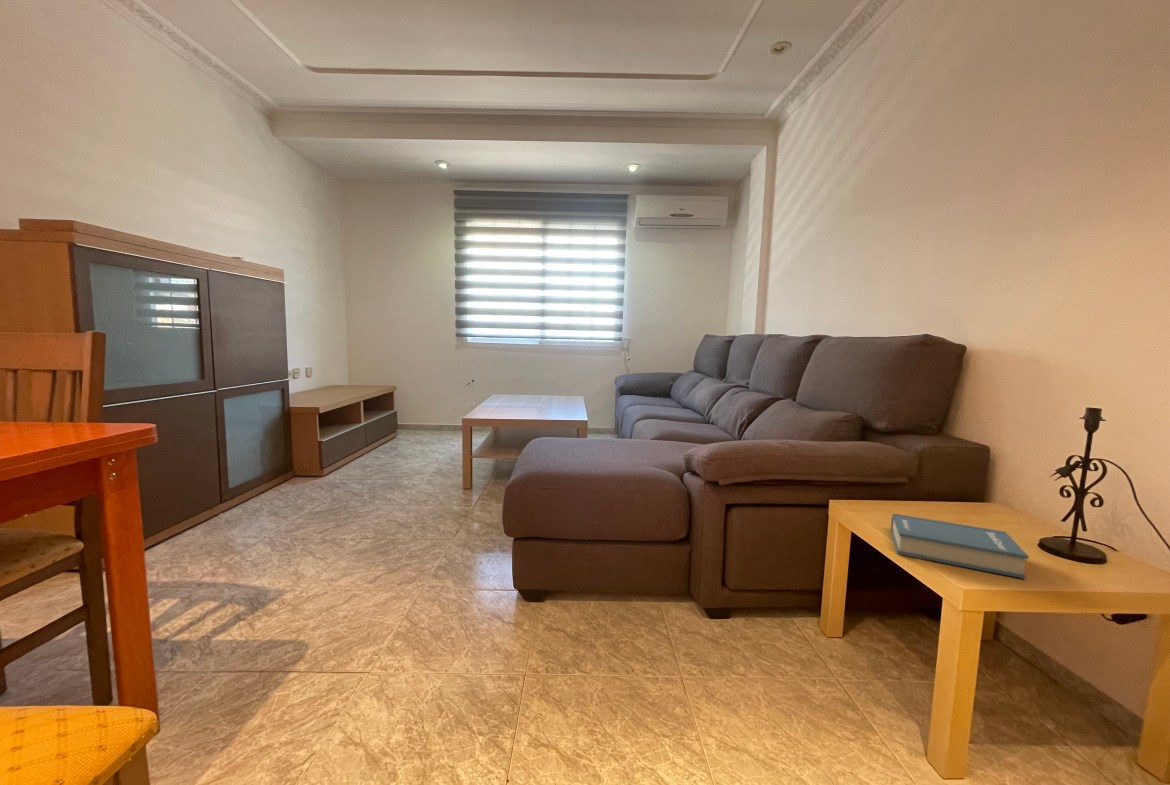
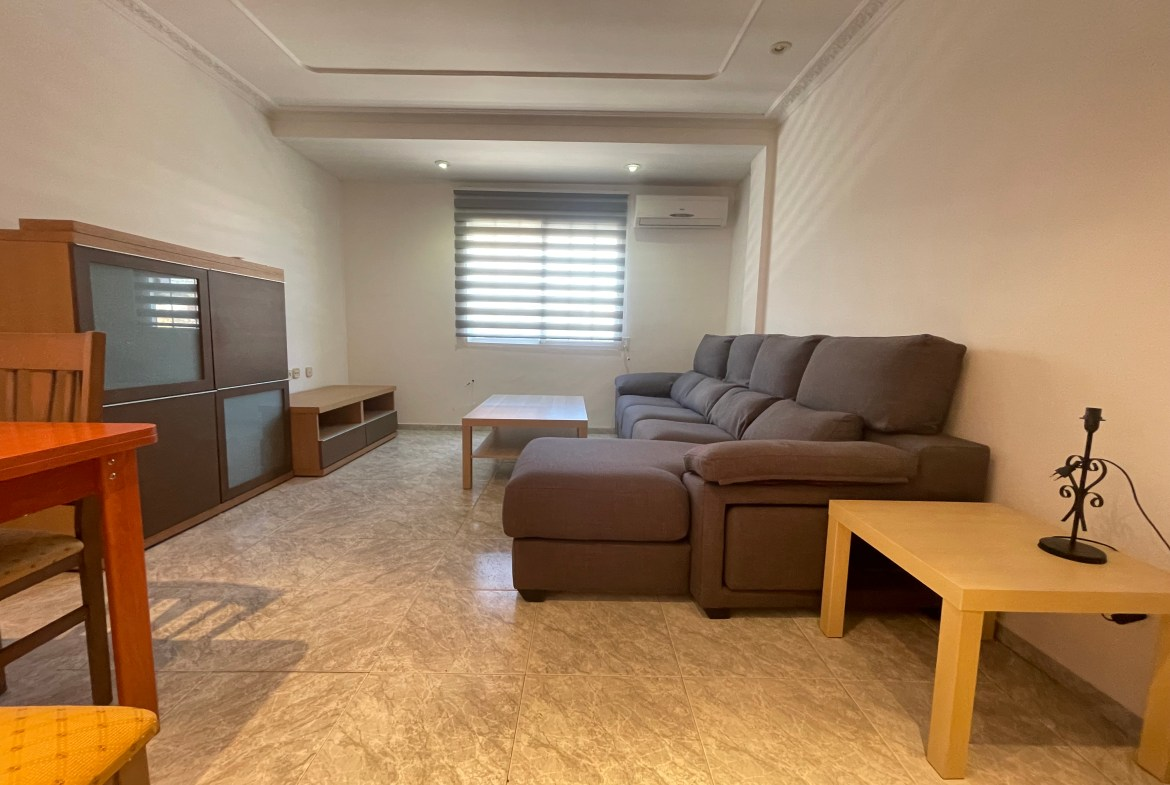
- book [890,512,1030,580]
